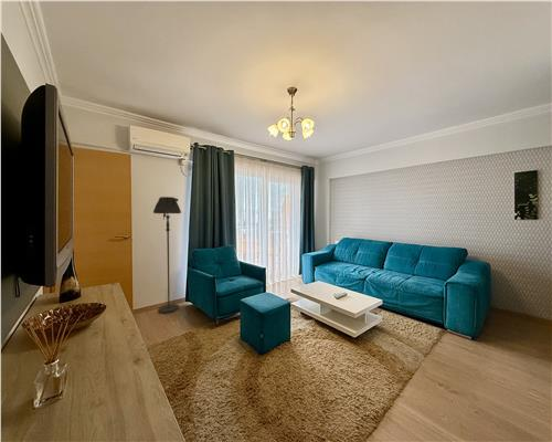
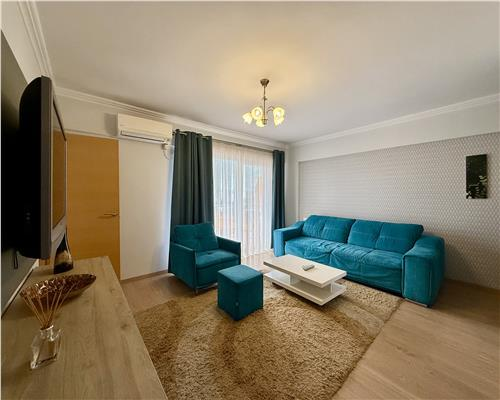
- floor lamp [152,196,182,314]
